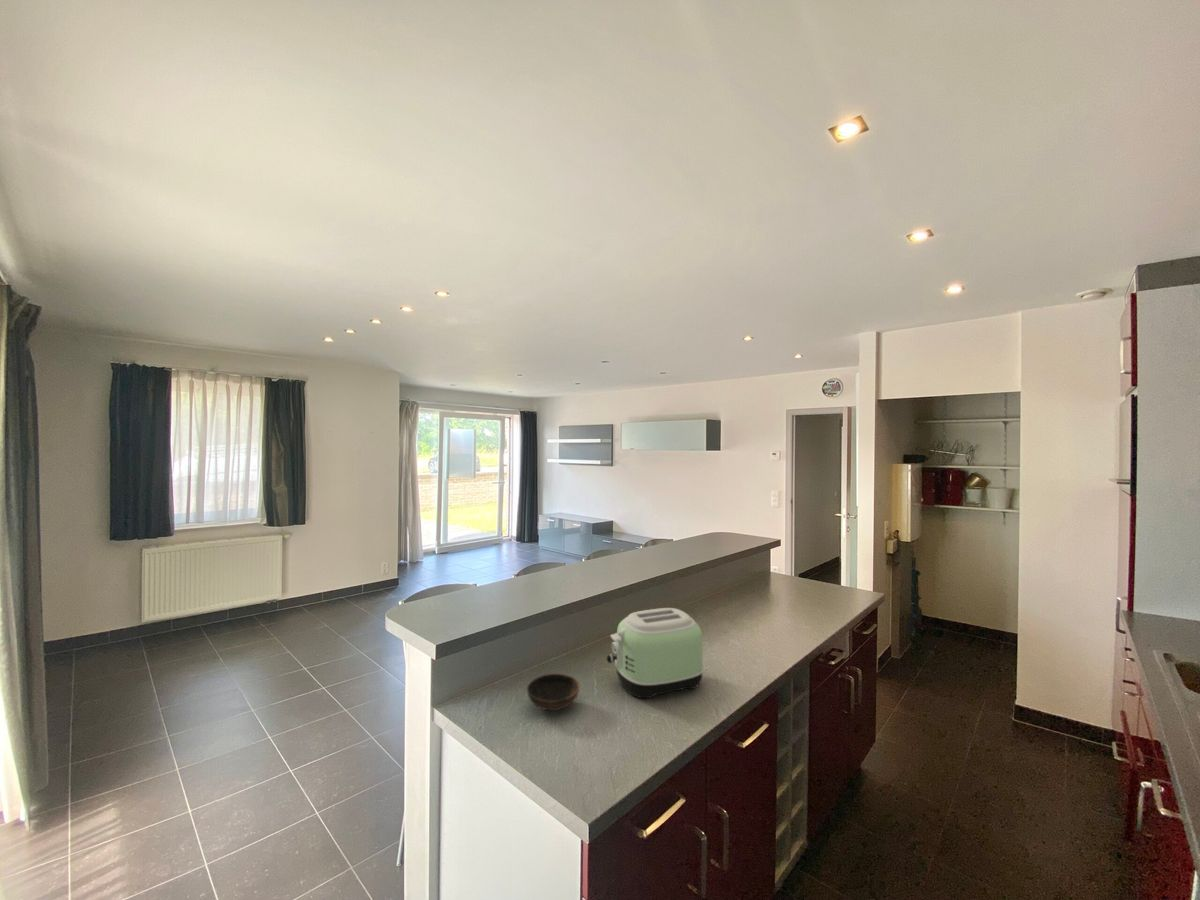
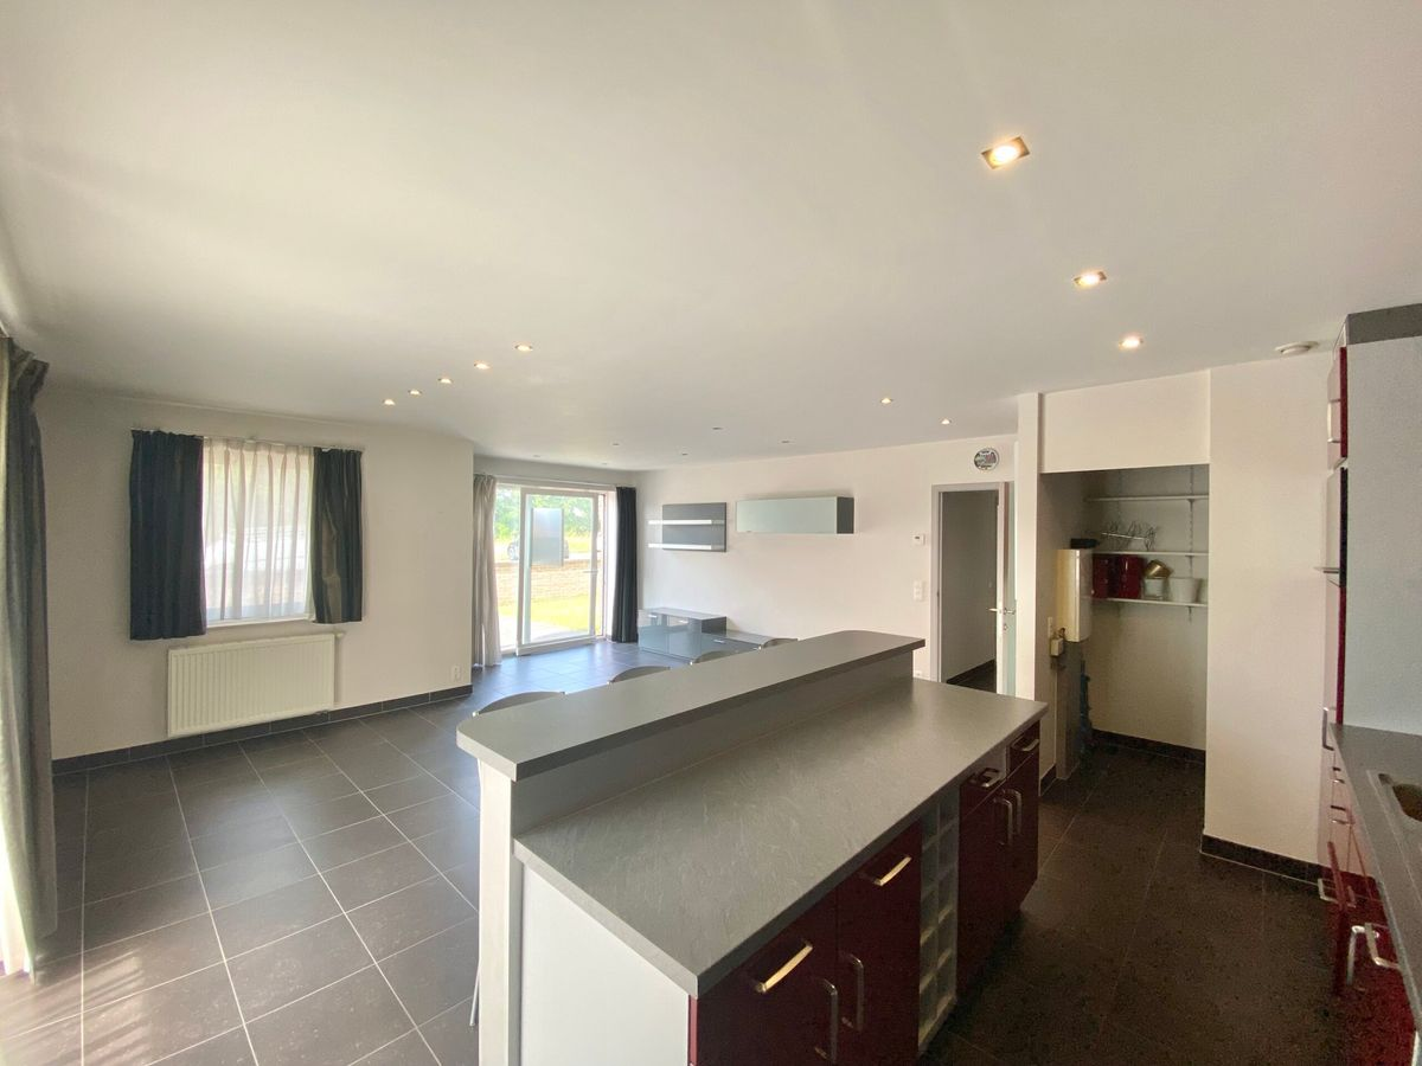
- toaster [606,607,705,699]
- bowl [526,673,581,711]
